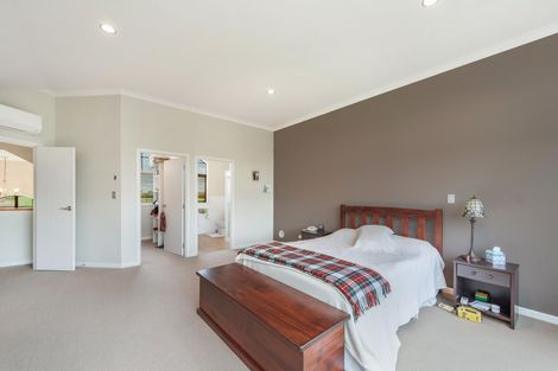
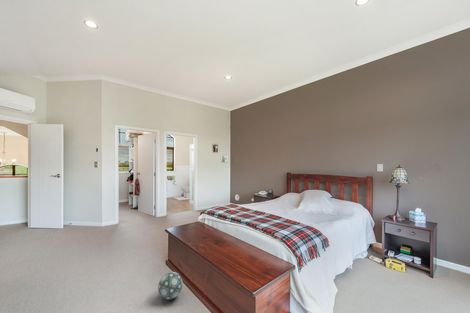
+ ball [157,271,184,301]
